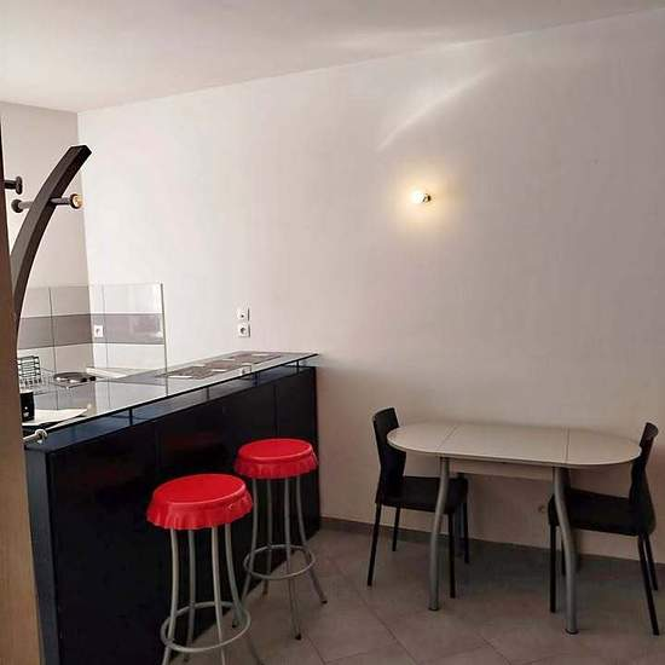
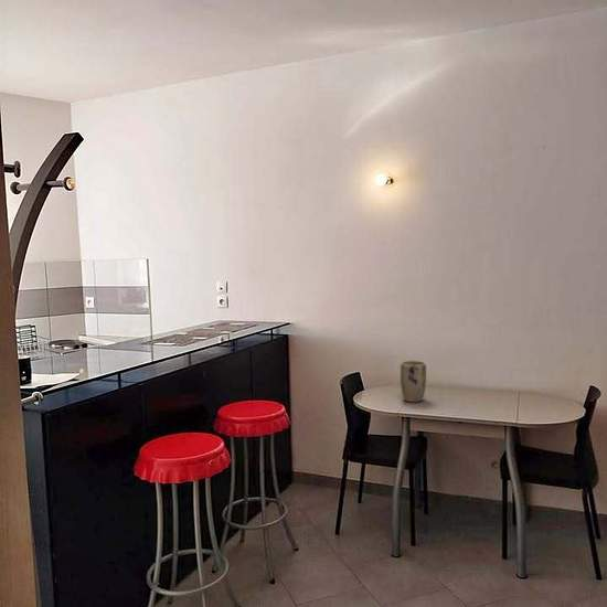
+ plant pot [400,360,427,403]
